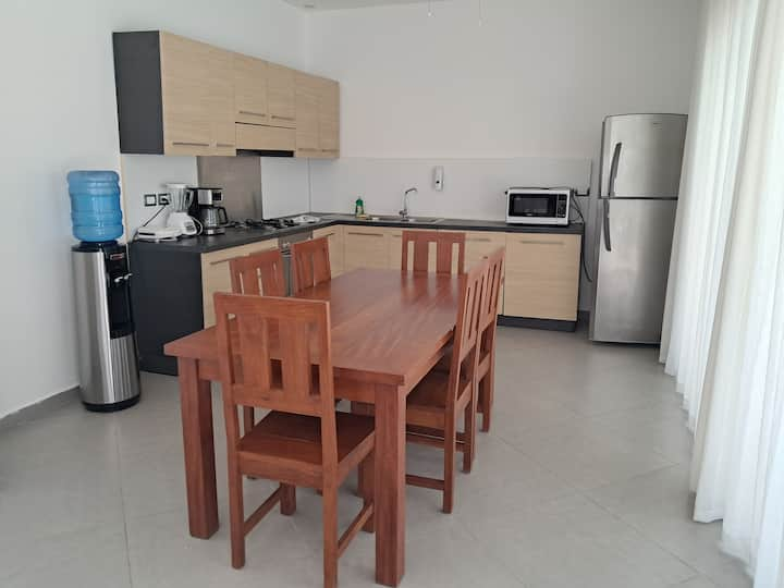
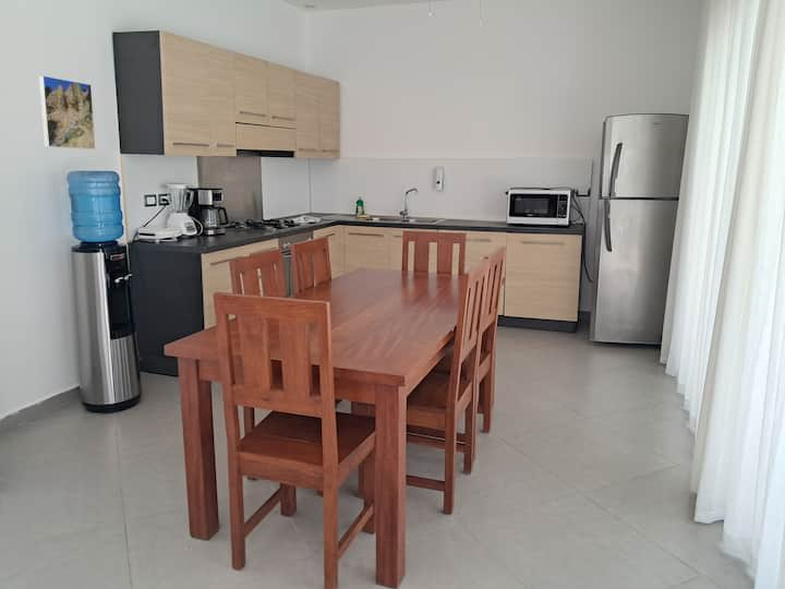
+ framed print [38,74,97,151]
